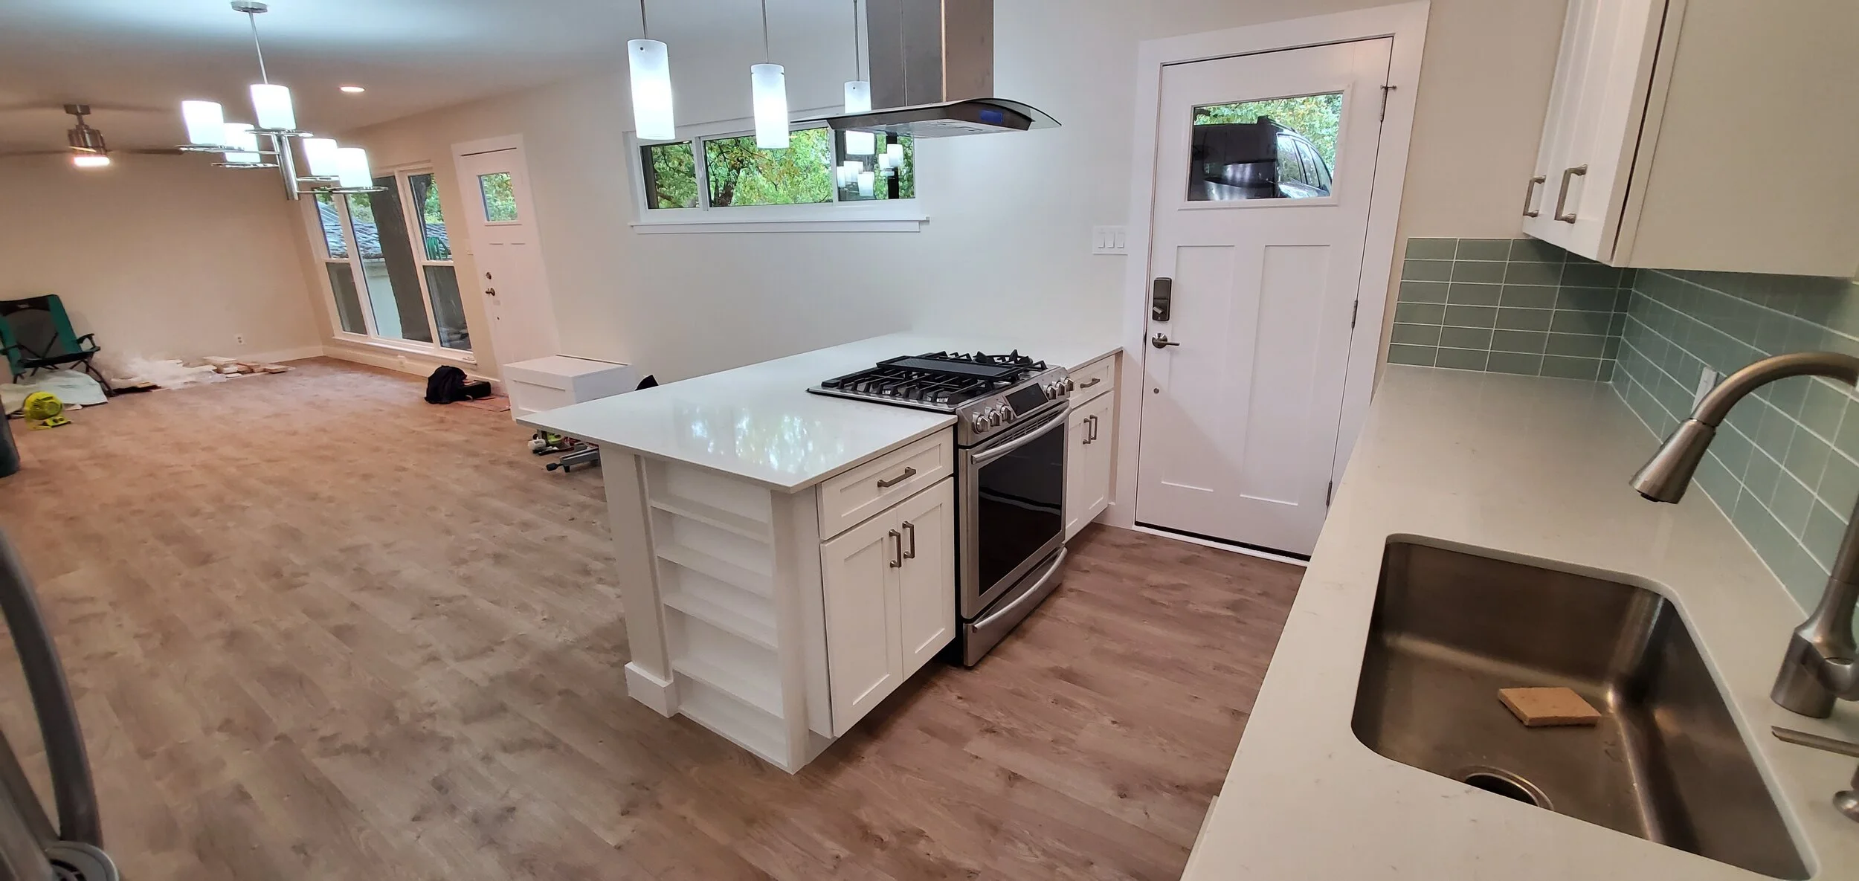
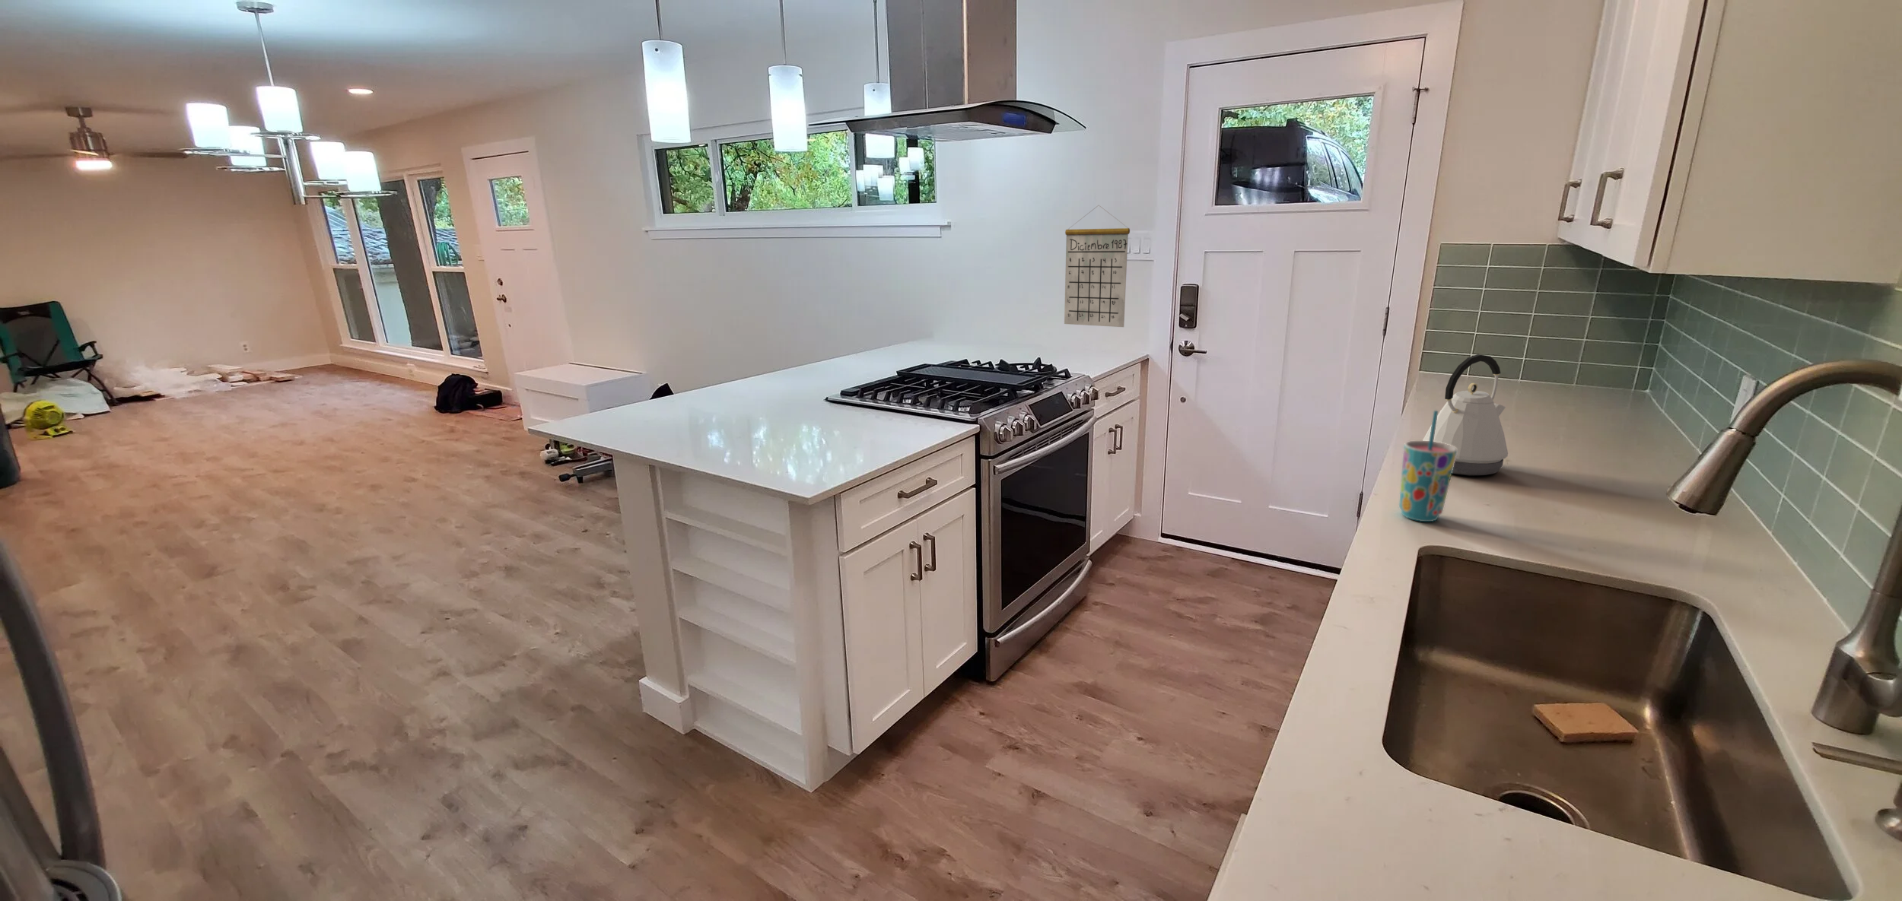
+ kettle [1422,354,1509,477]
+ cup [1399,410,1457,523]
+ calendar [1064,205,1131,327]
